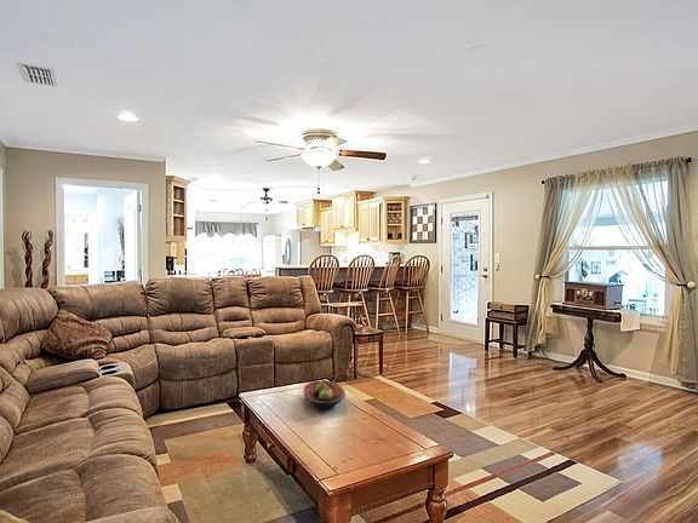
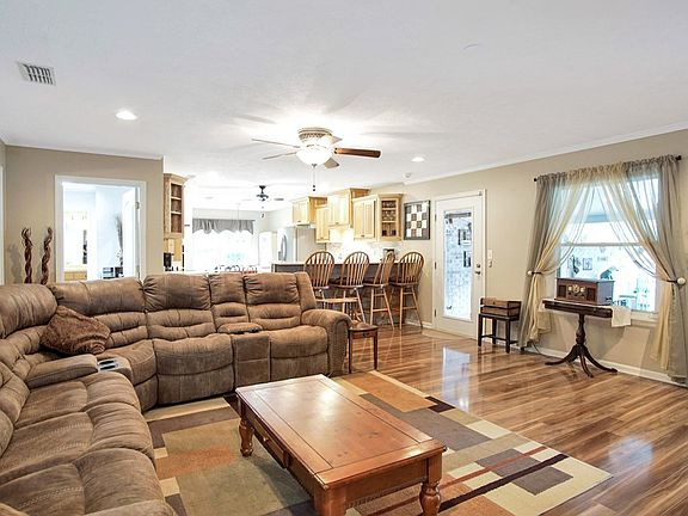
- fruit bowl [303,379,347,410]
